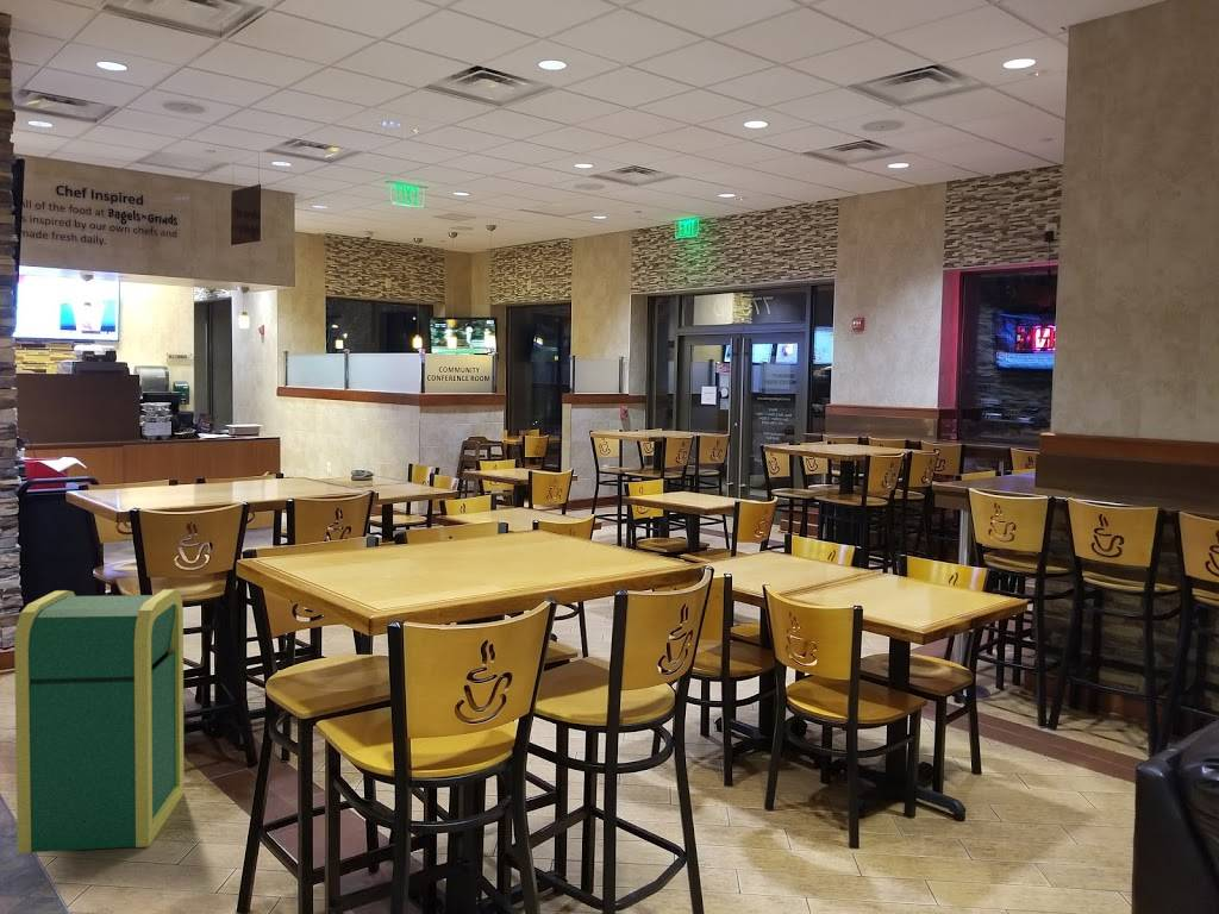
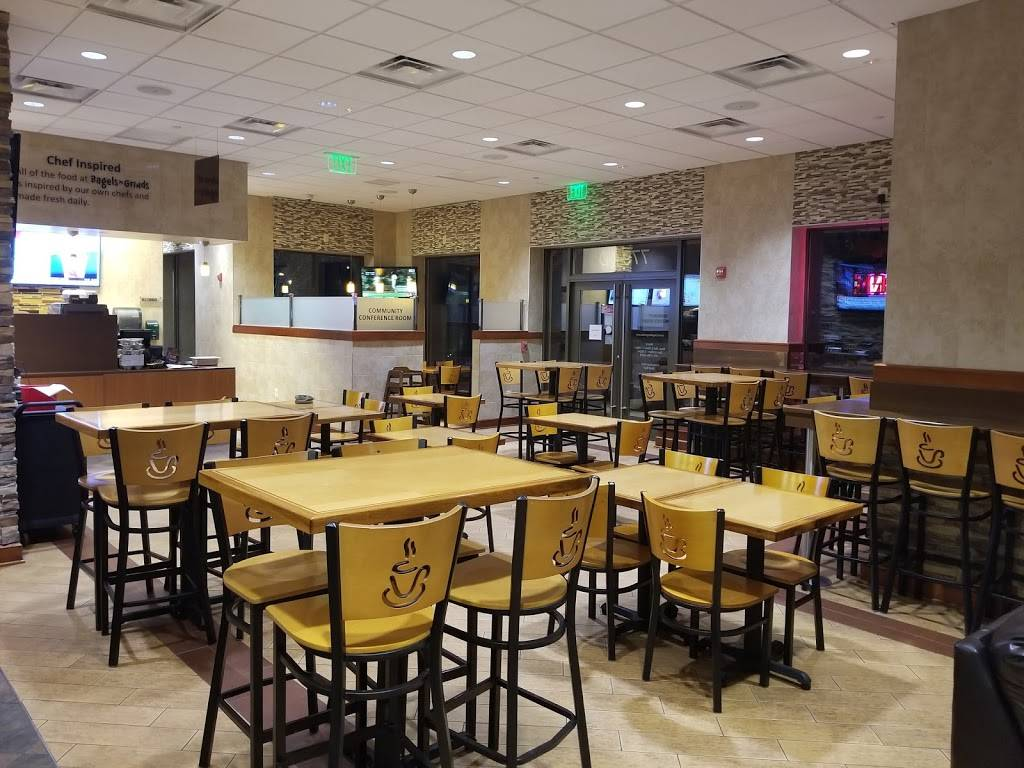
- trash can [13,588,185,854]
